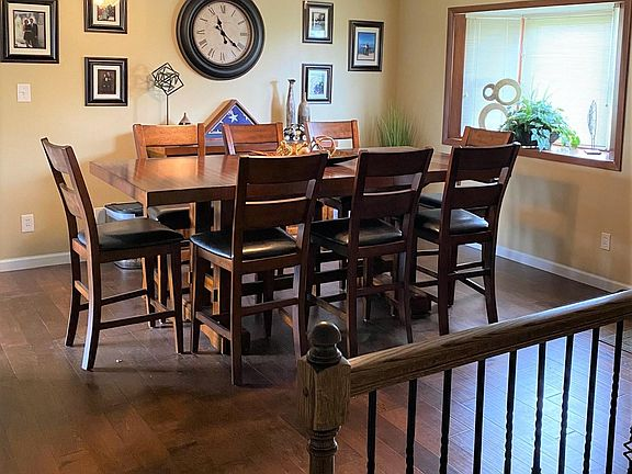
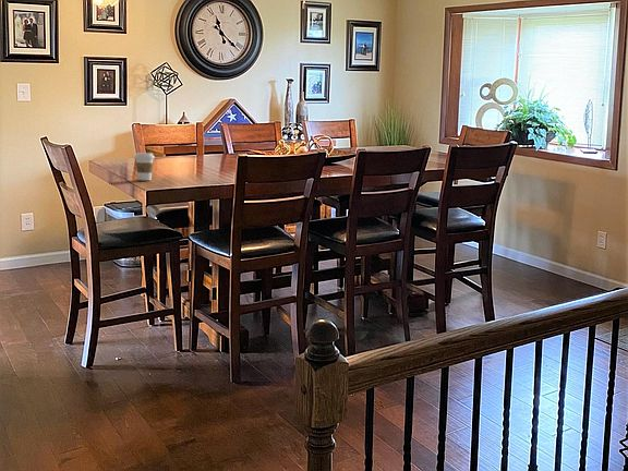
+ coffee cup [133,152,156,181]
